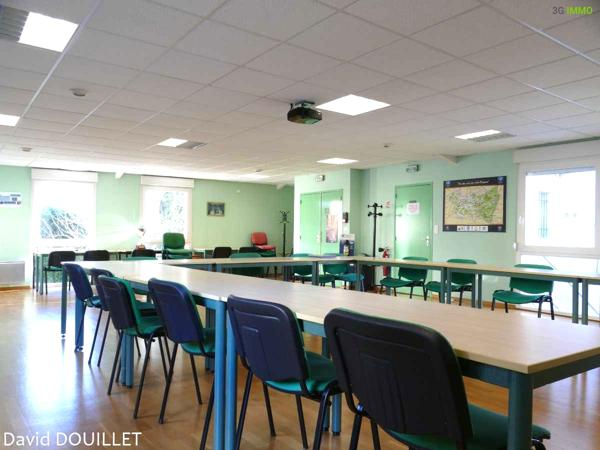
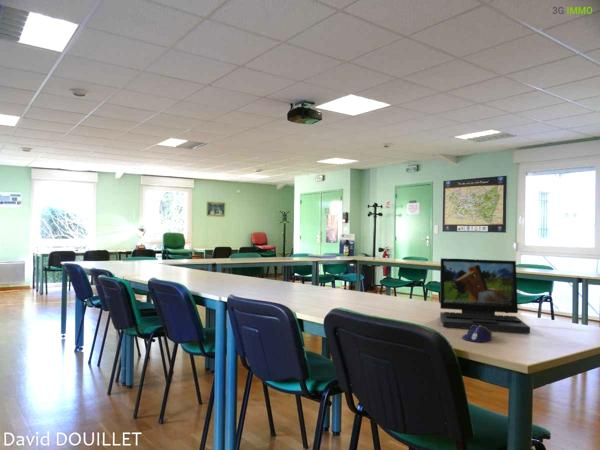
+ laptop [439,257,531,334]
+ computer mouse [460,325,493,343]
